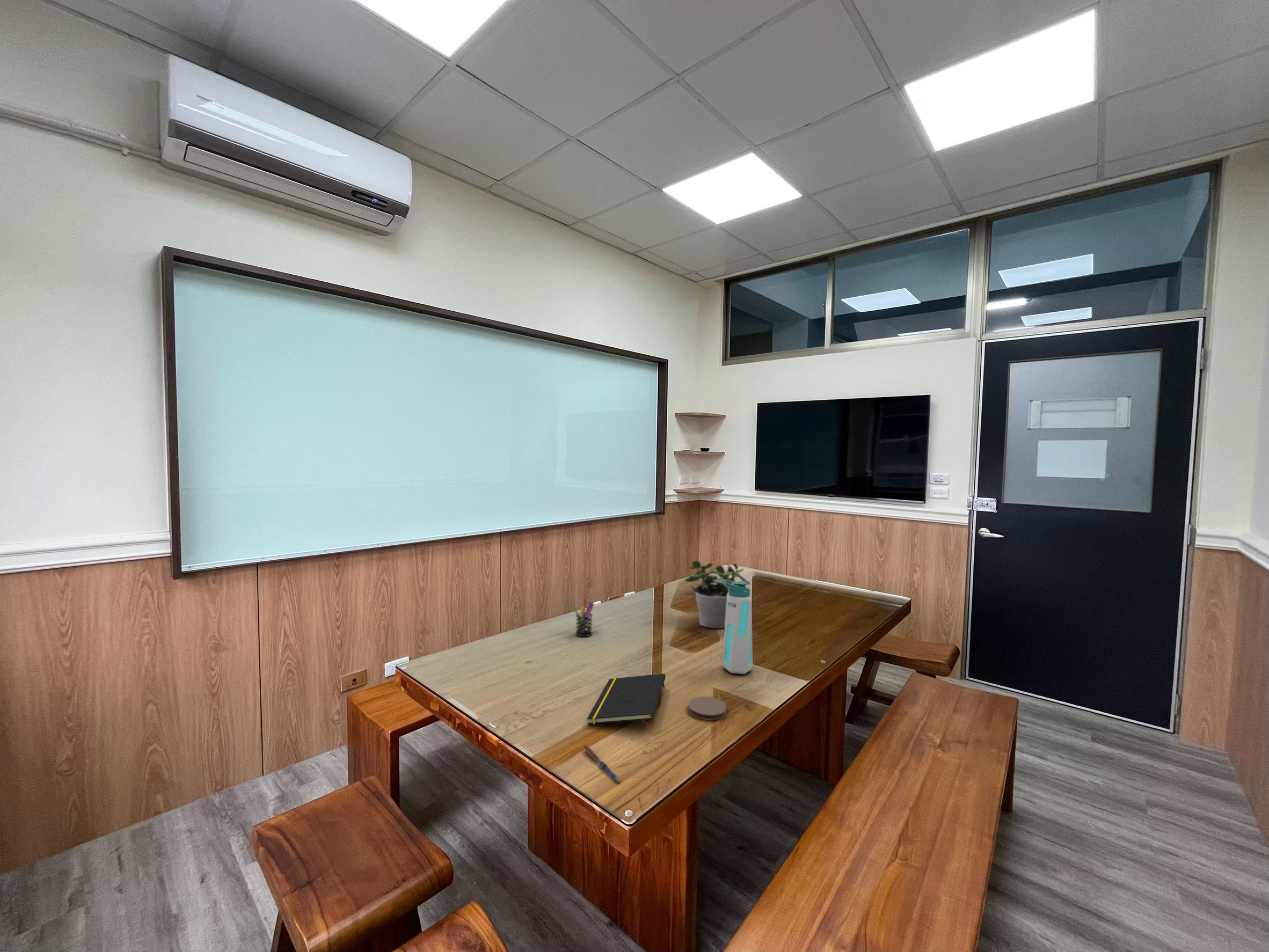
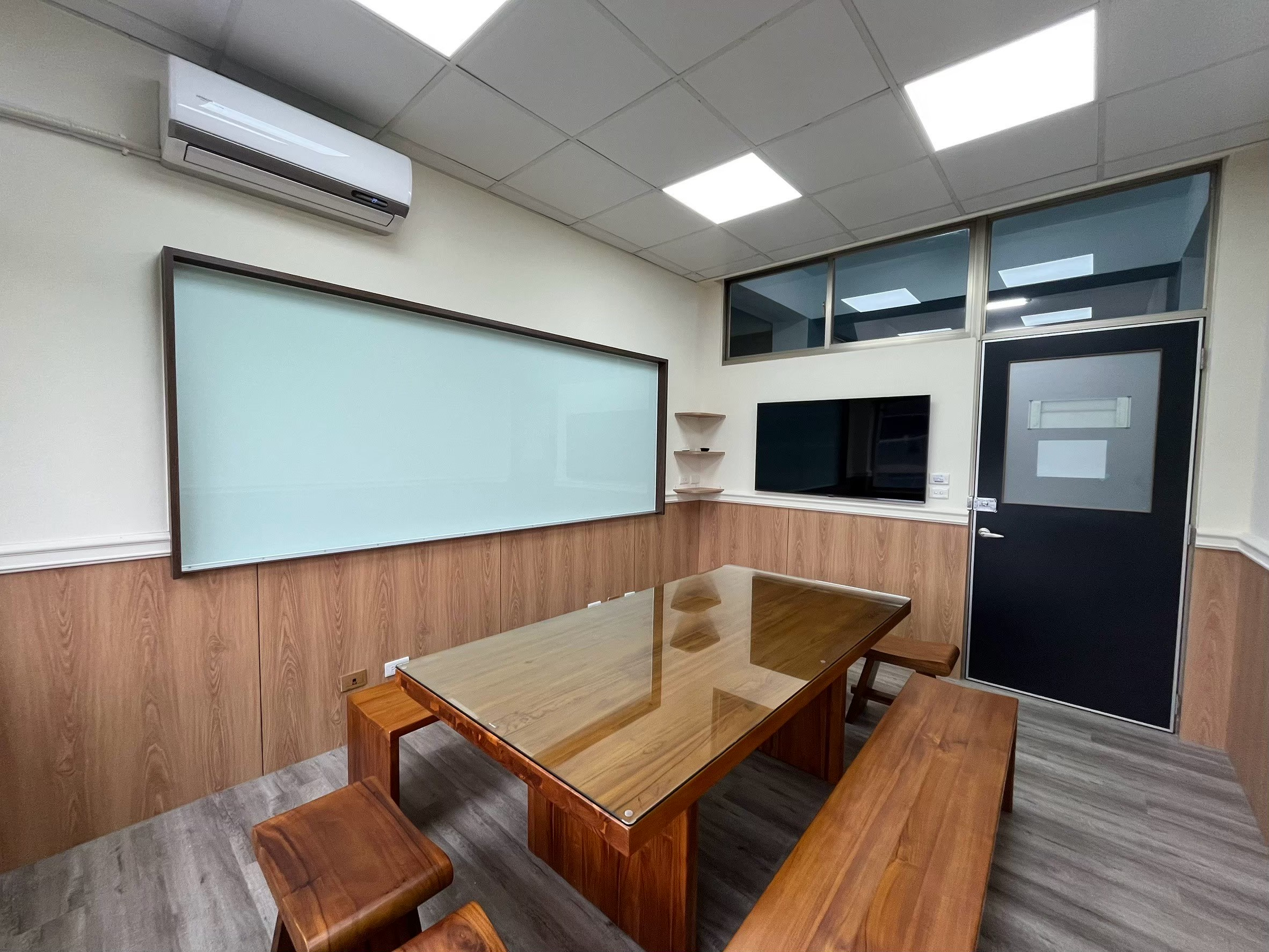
- coaster [688,695,727,721]
- water bottle [721,580,753,675]
- pen holder [571,598,595,638]
- potted plant [684,560,751,629]
- pen [582,745,622,783]
- notepad [587,673,666,724]
